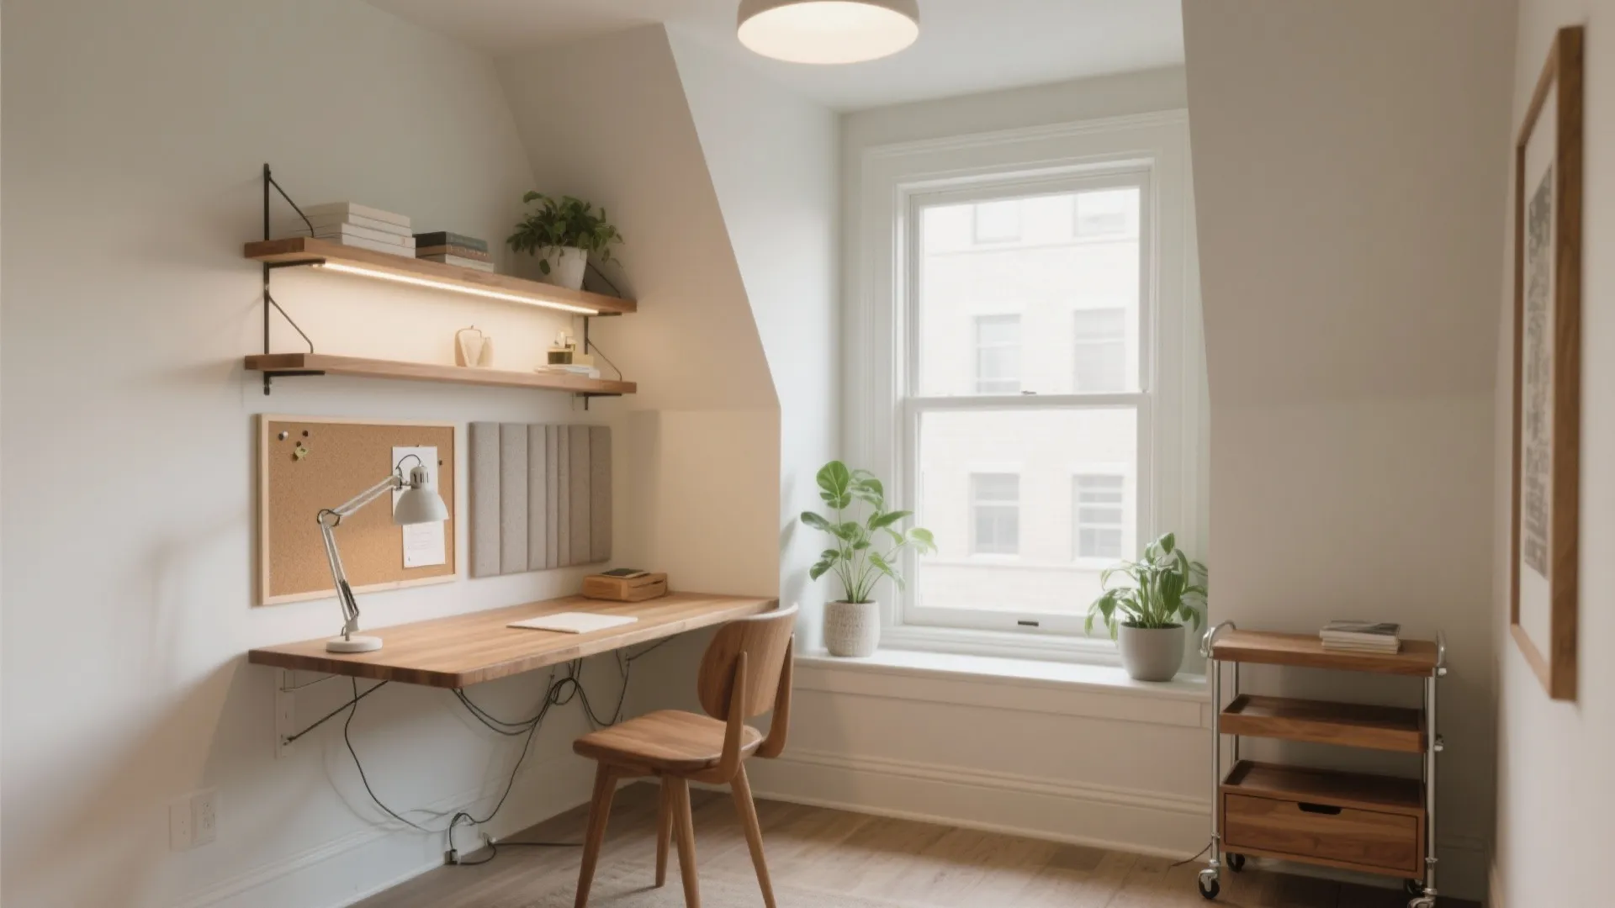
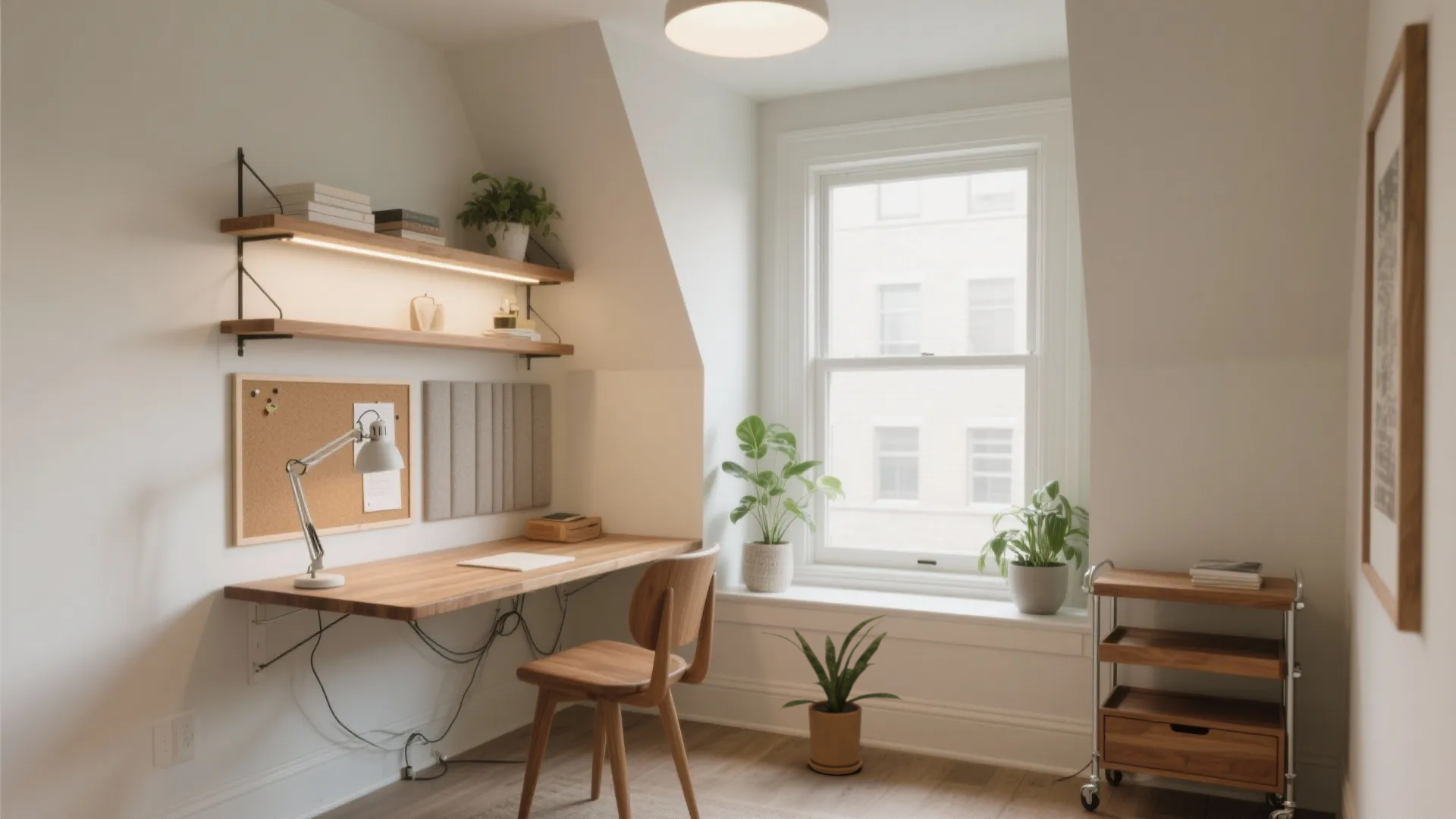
+ house plant [759,613,905,776]
